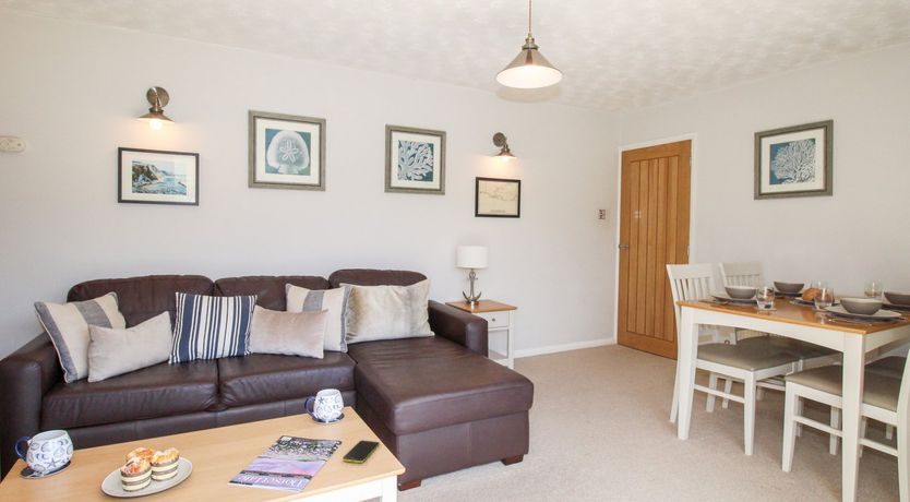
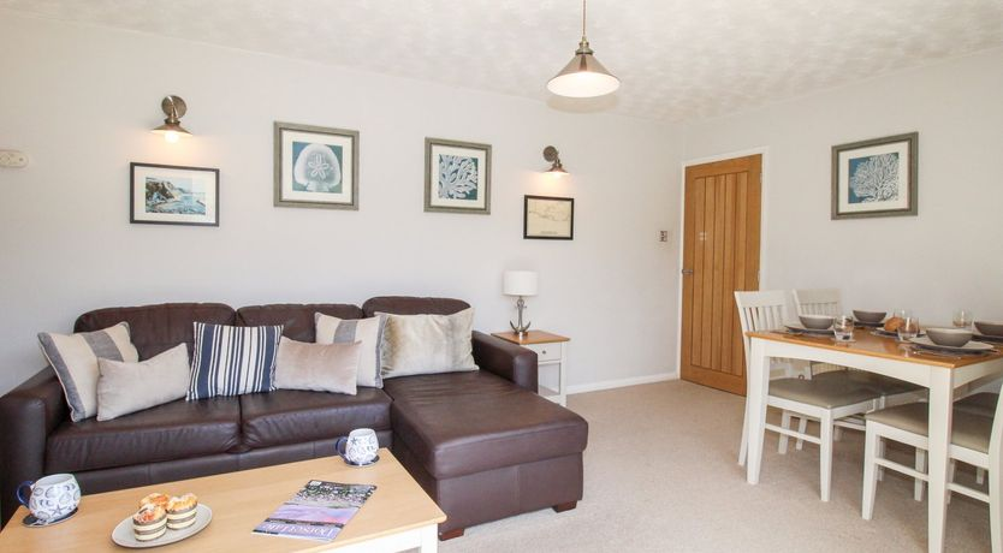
- smartphone [342,440,381,464]
